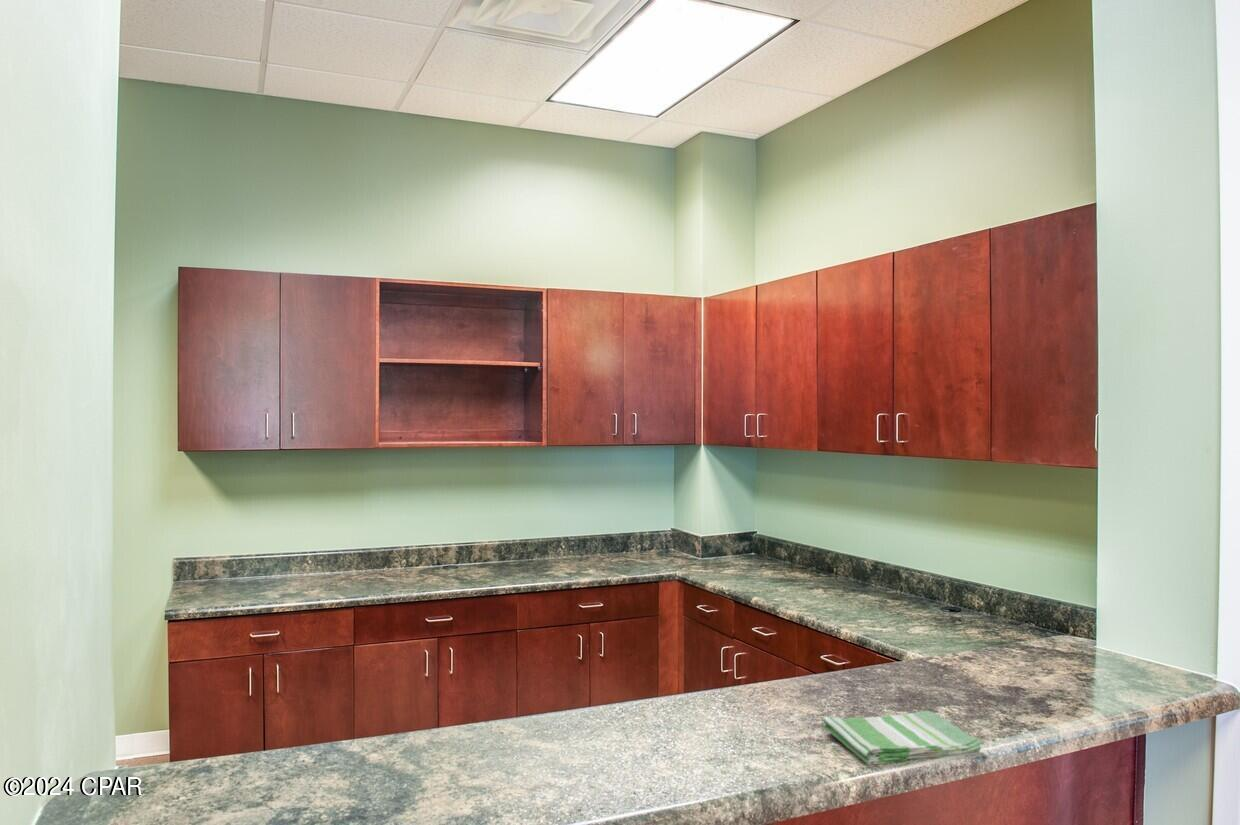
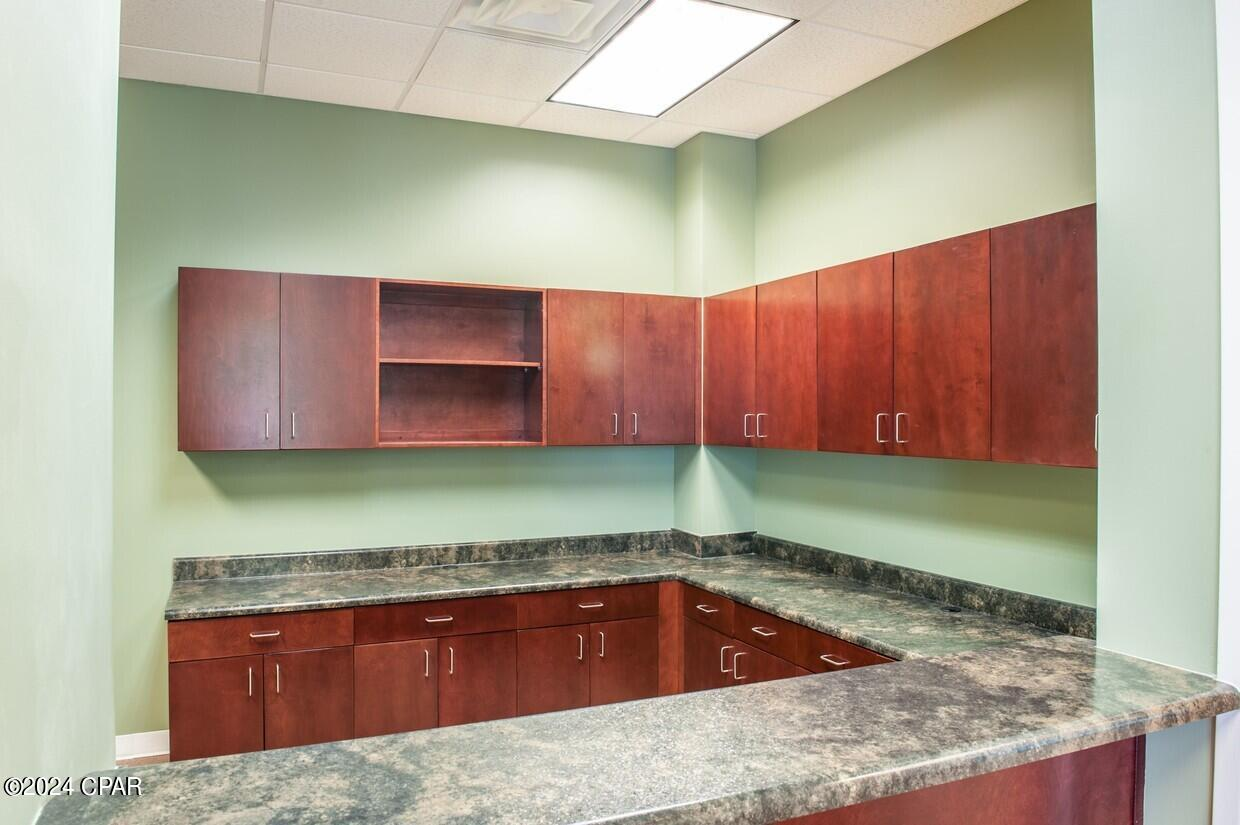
- dish towel [822,710,985,766]
